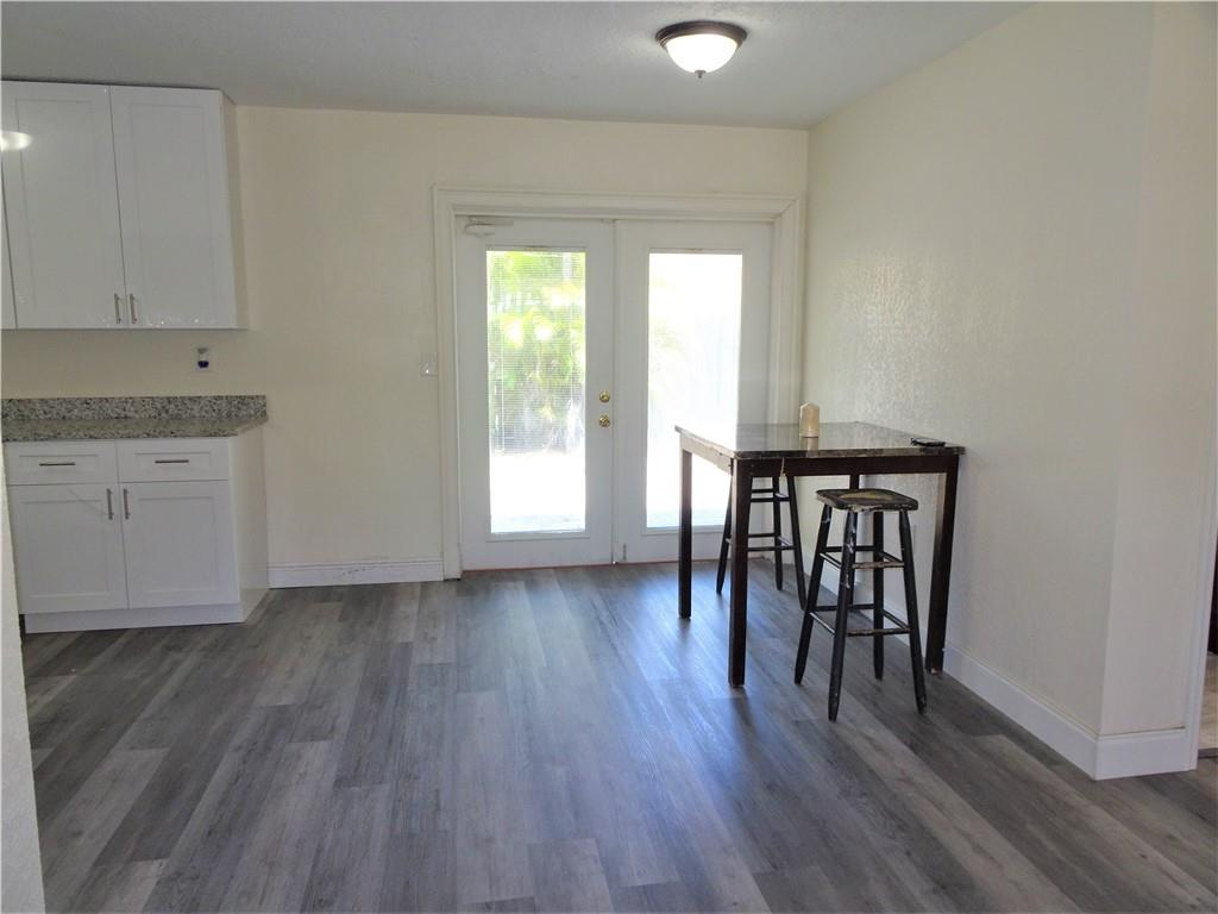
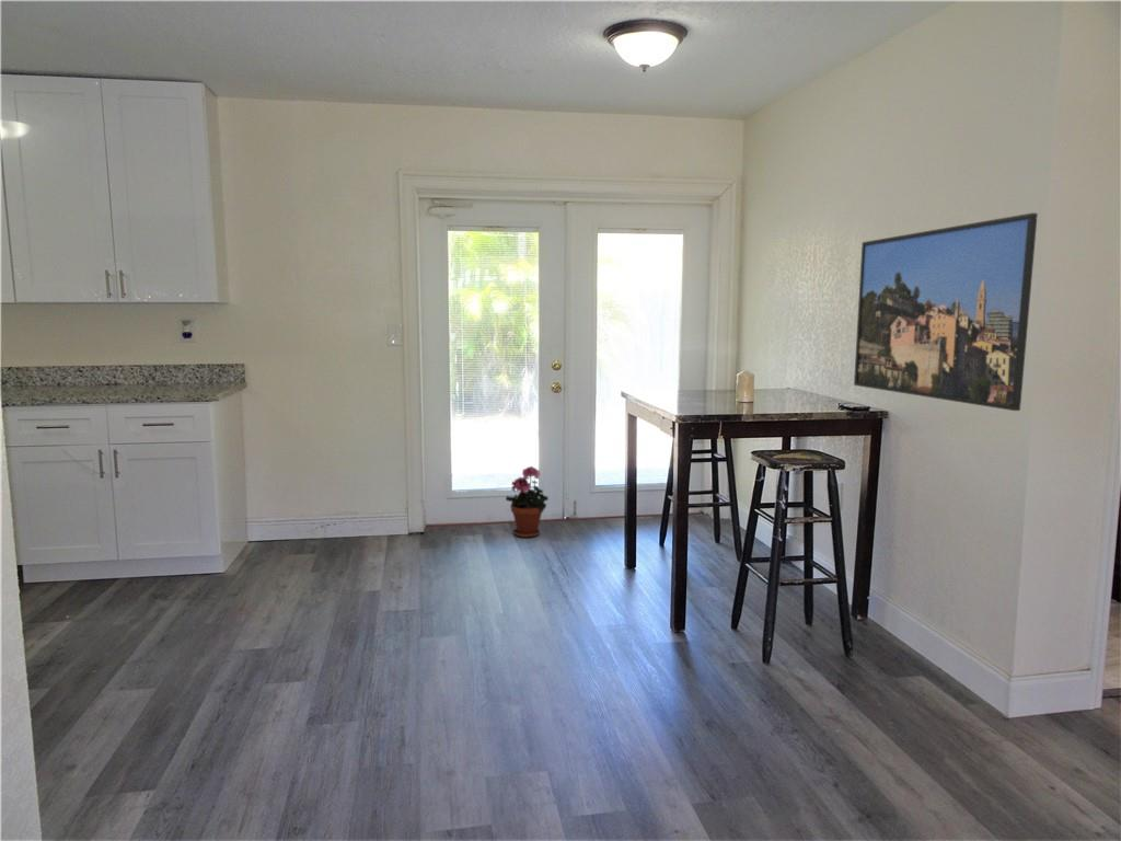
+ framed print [853,212,1039,412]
+ potted plant [505,465,550,539]
